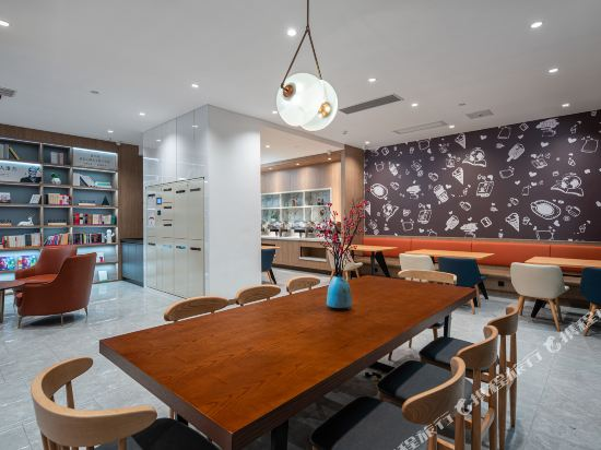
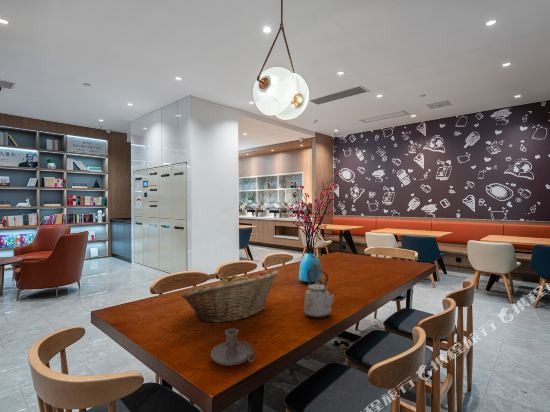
+ kettle [303,268,338,319]
+ fruit basket [181,270,280,324]
+ candle holder [210,328,256,367]
